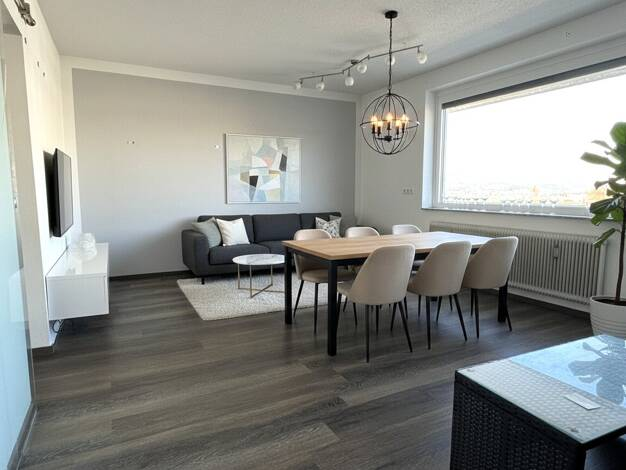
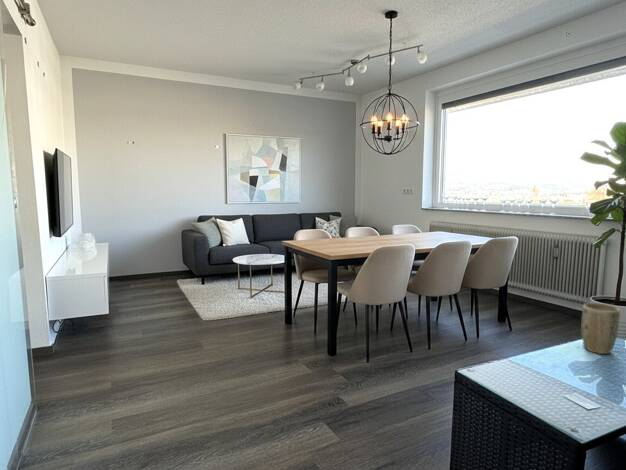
+ plant pot [580,302,621,355]
